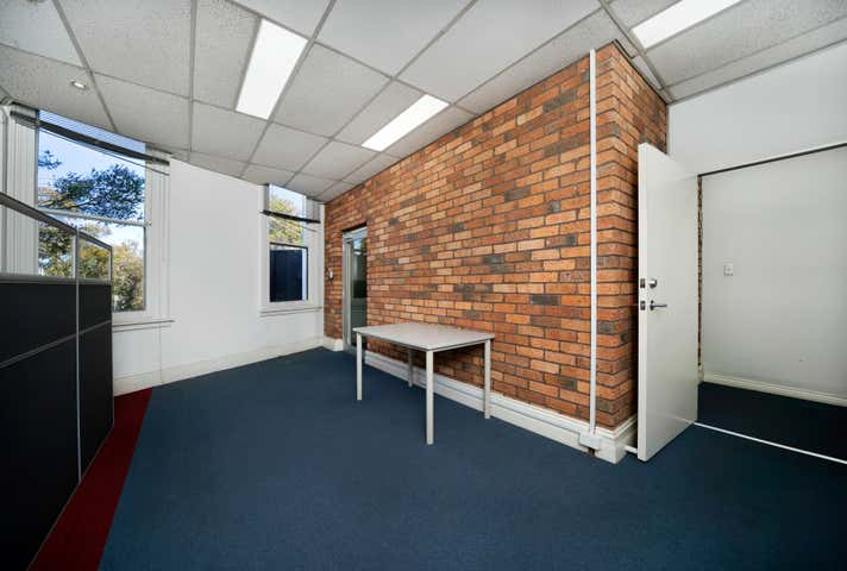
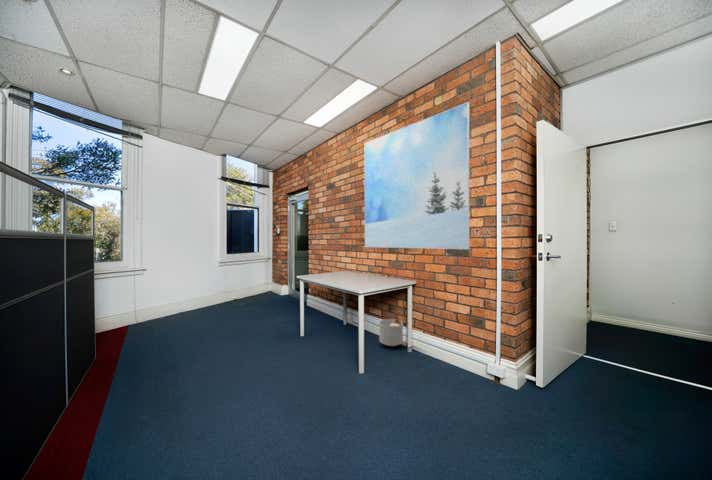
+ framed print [364,101,471,250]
+ planter [378,318,404,348]
